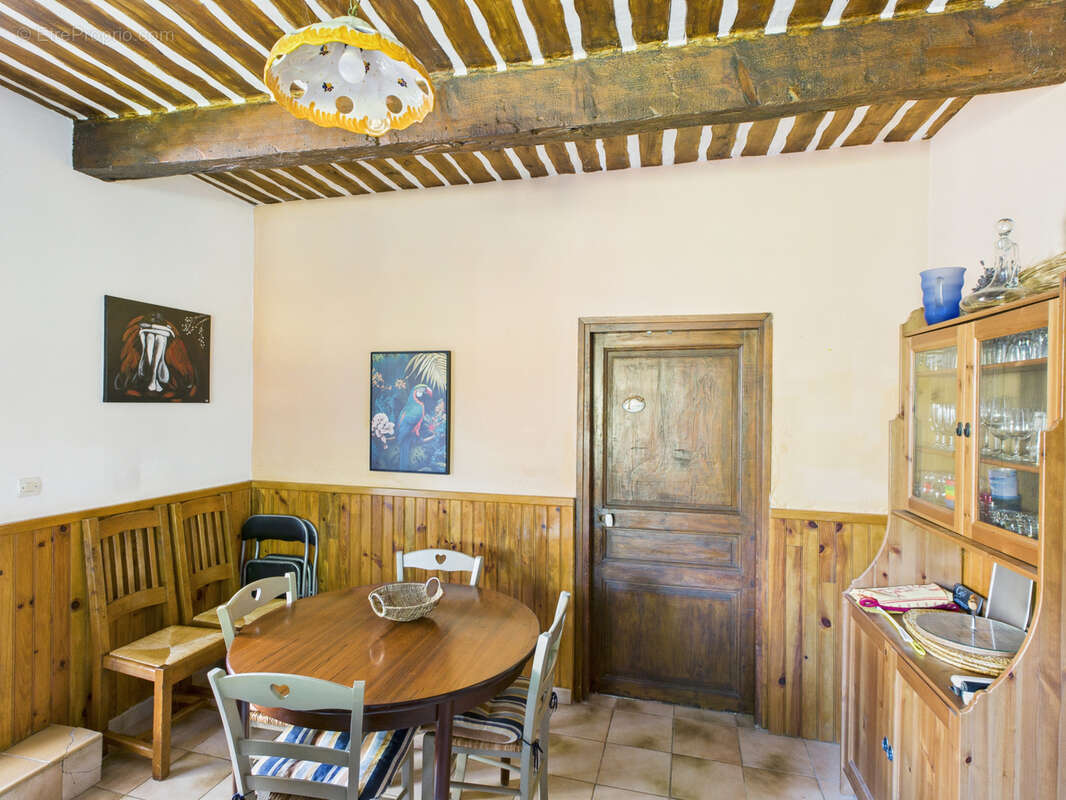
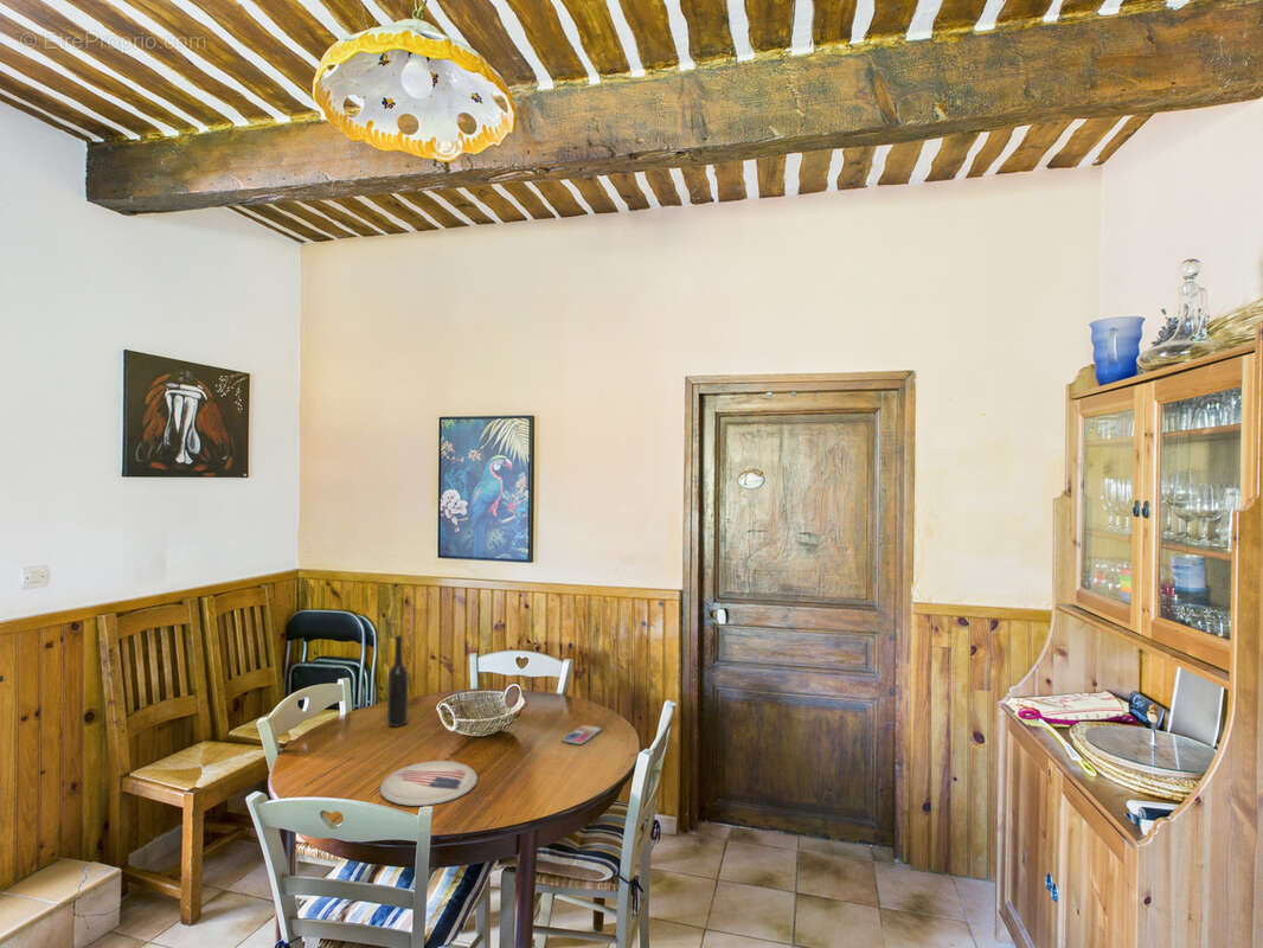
+ bottle [386,634,410,728]
+ plate [378,760,479,807]
+ smartphone [562,724,602,745]
